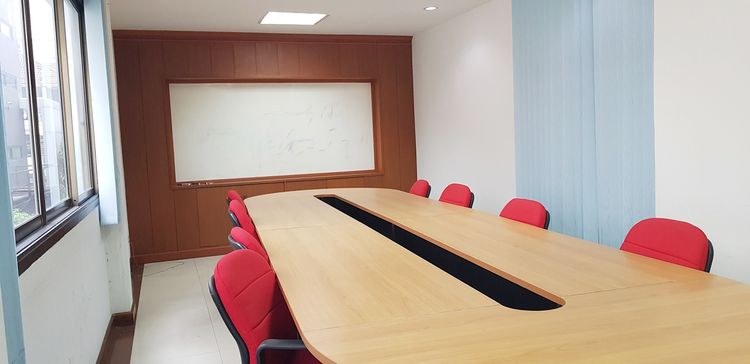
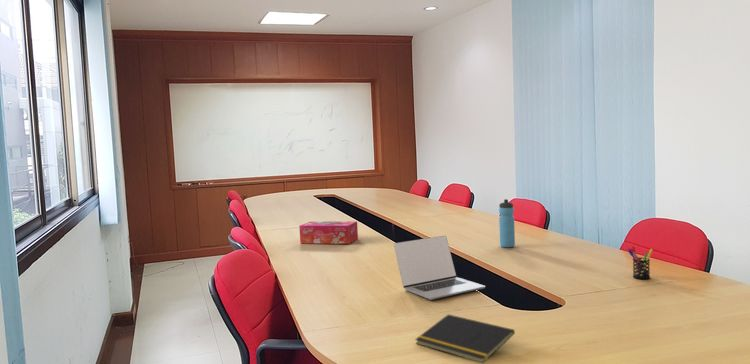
+ water bottle [498,198,516,248]
+ tissue box [299,220,359,245]
+ notepad [414,313,516,364]
+ laptop [393,235,486,301]
+ pen holder [627,245,654,280]
